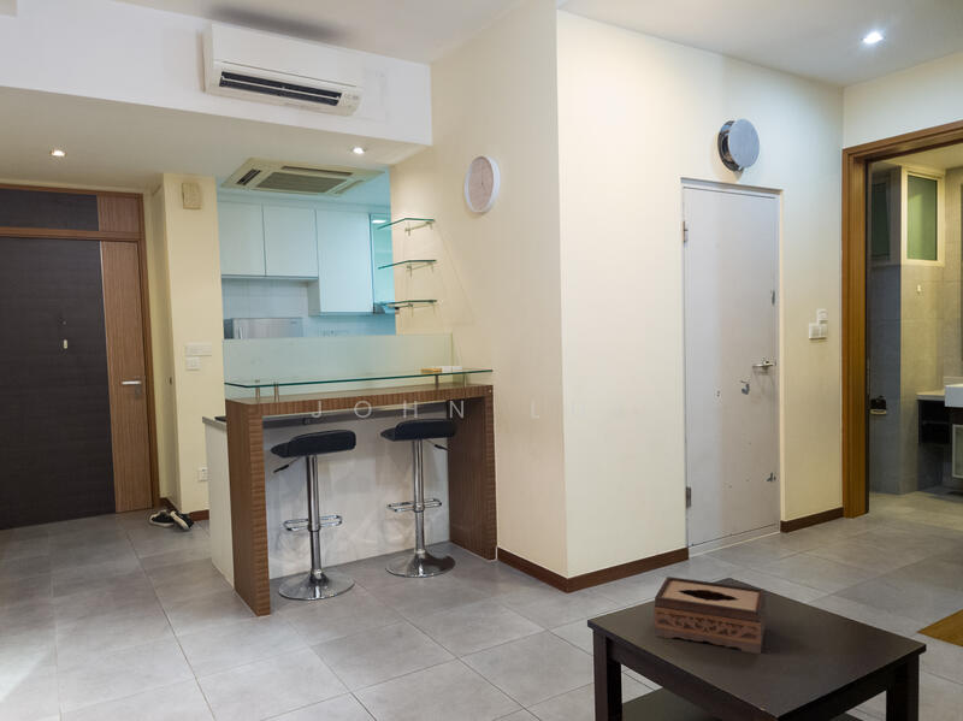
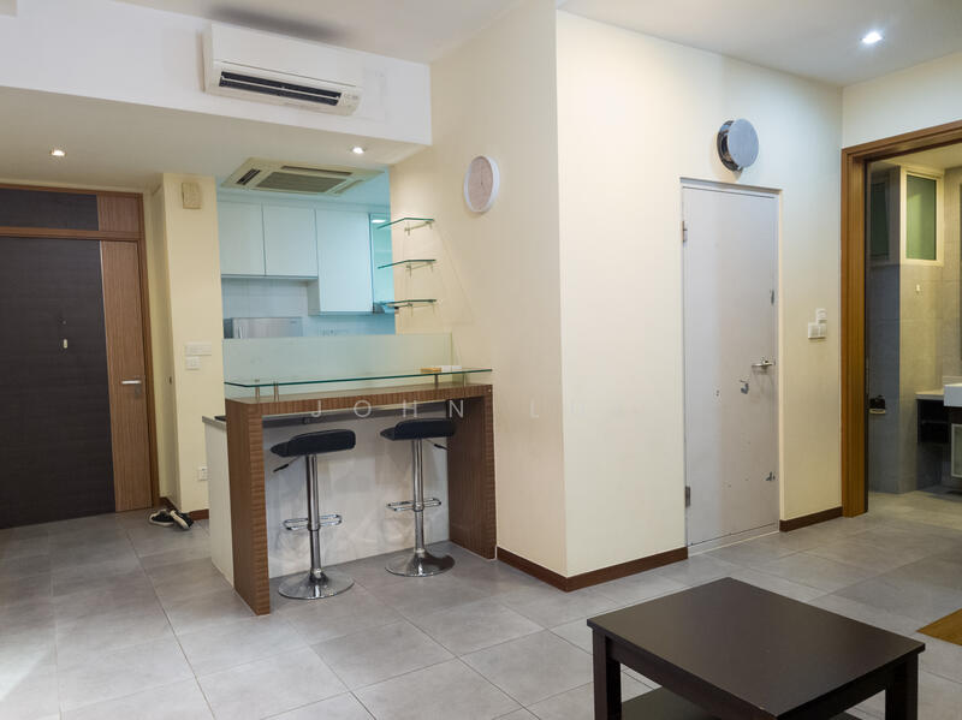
- tissue box [652,575,767,655]
